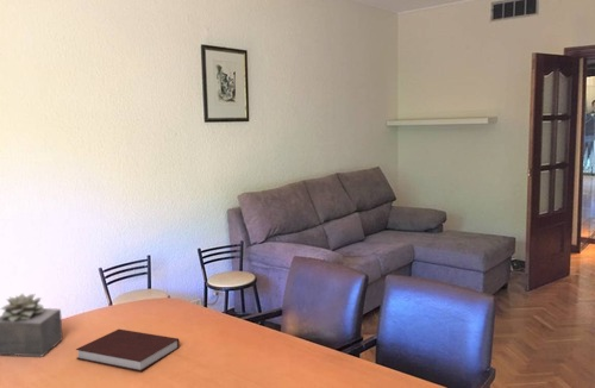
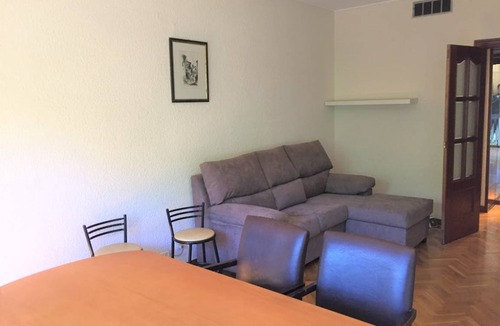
- notebook [75,328,181,373]
- succulent plant [0,293,64,357]
